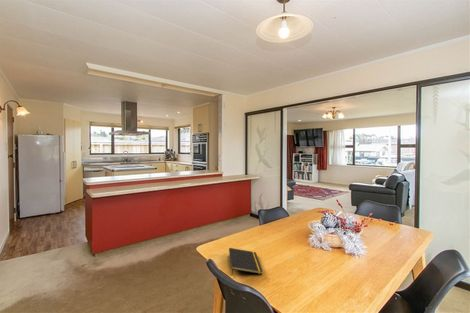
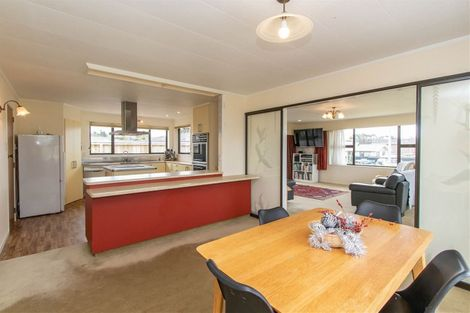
- notepad [228,247,264,275]
